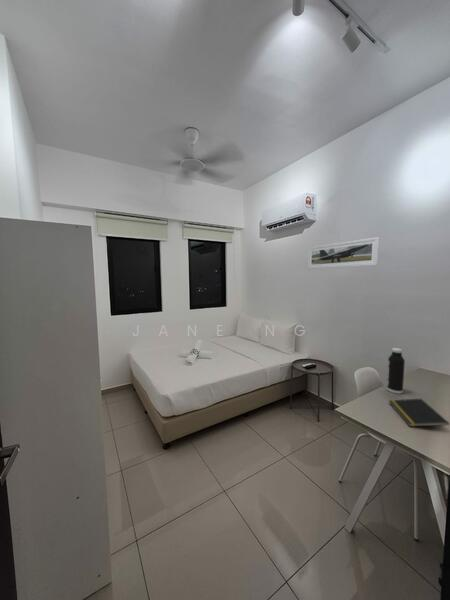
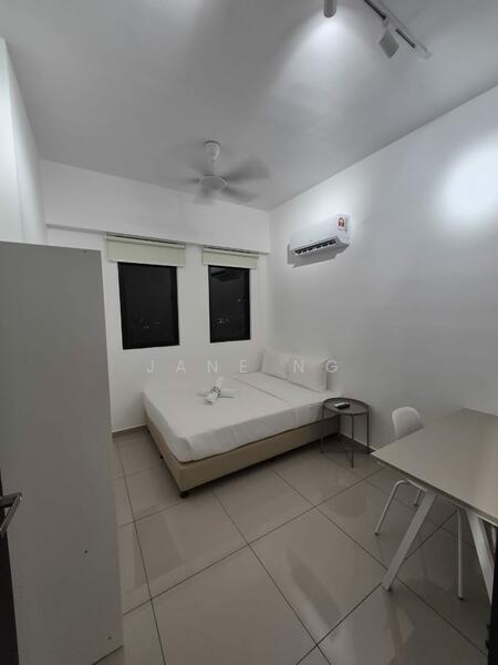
- notepad [388,398,450,428]
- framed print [307,236,380,270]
- water bottle [386,347,406,395]
